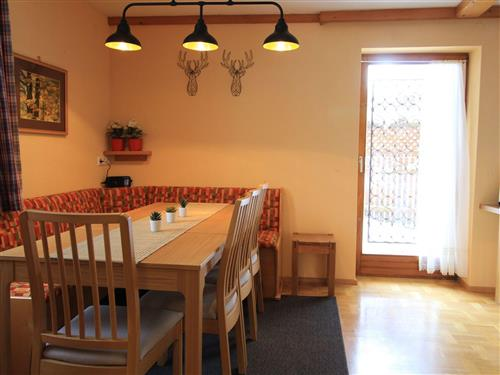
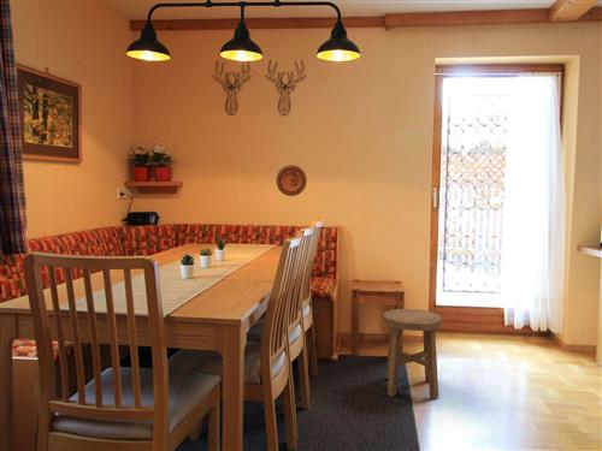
+ stool [383,308,443,400]
+ decorative plate [276,165,308,197]
